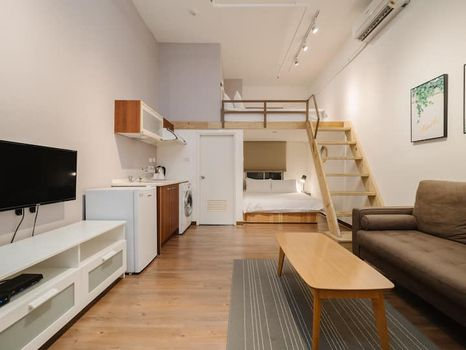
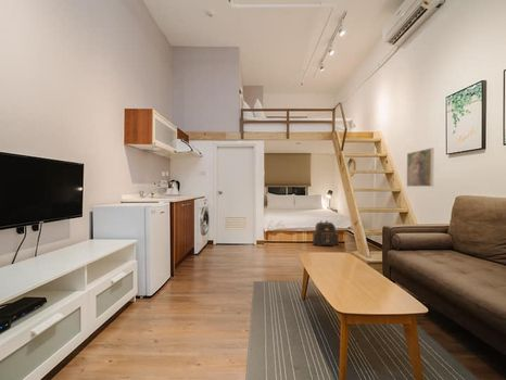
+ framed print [406,147,434,188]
+ backpack [312,219,340,246]
